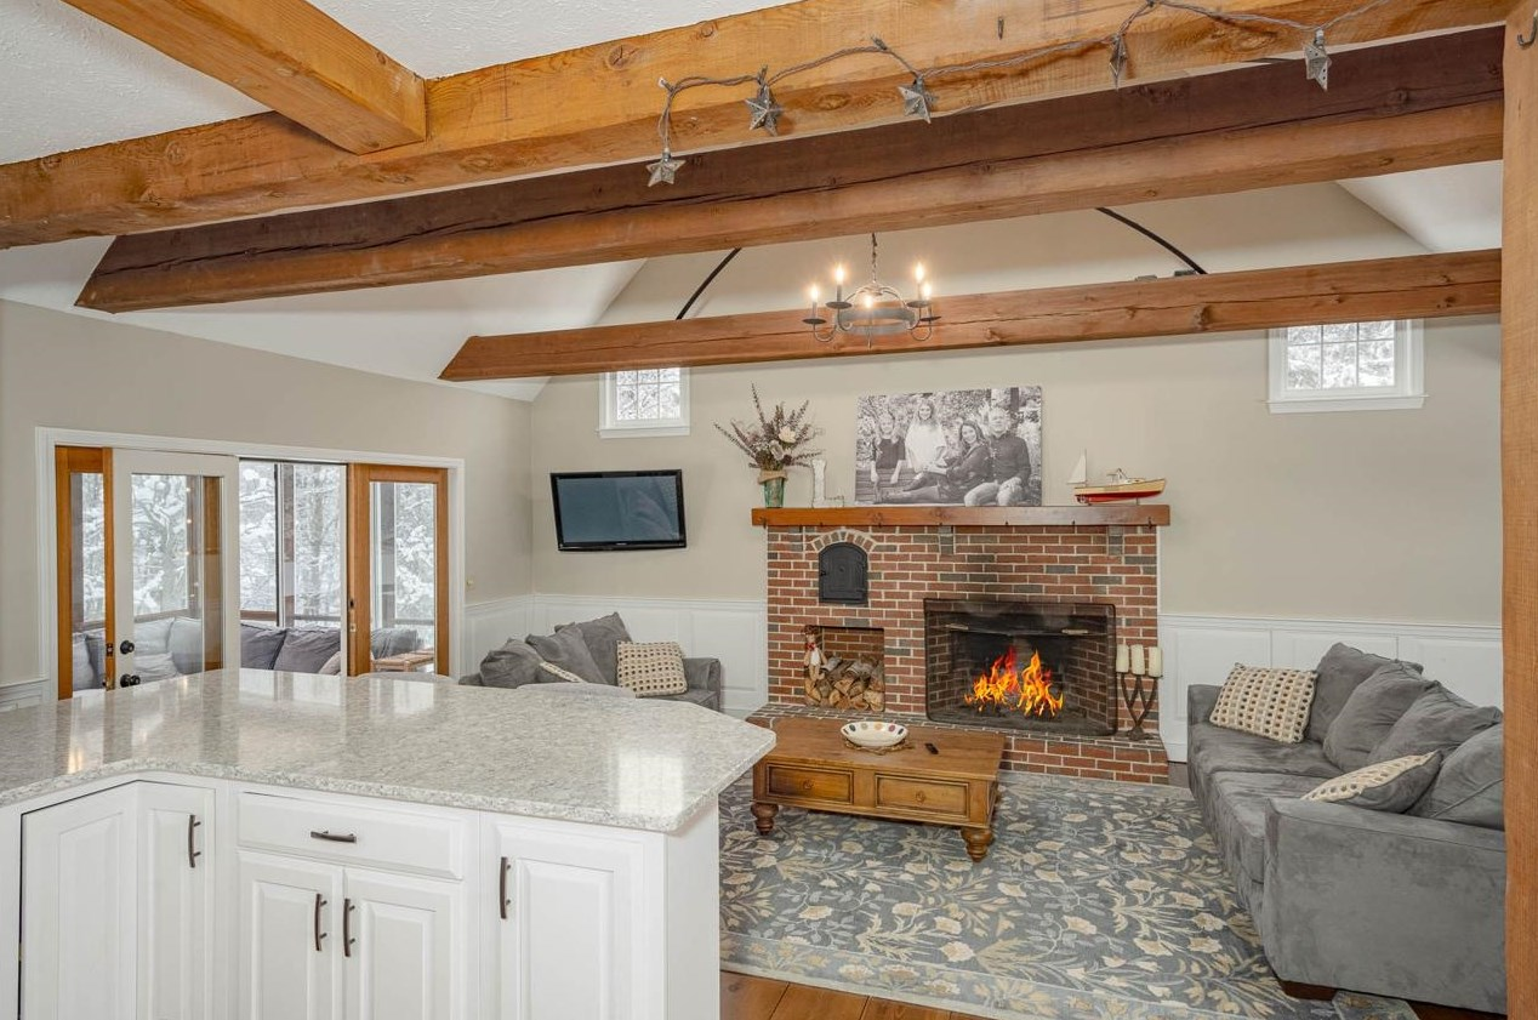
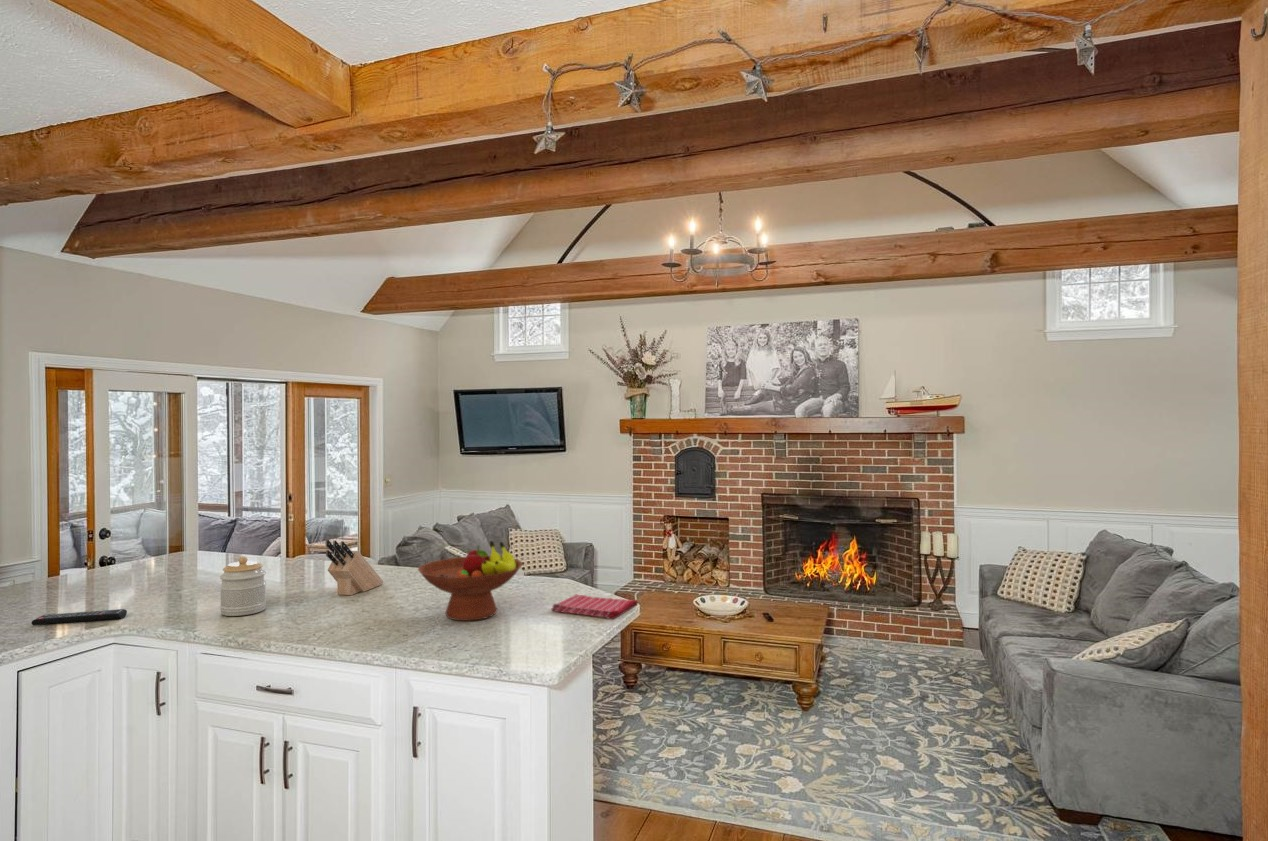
+ knife block [325,539,384,596]
+ dish towel [550,594,639,620]
+ remote control [31,608,128,626]
+ jar [219,555,267,617]
+ fruit bowl [417,540,524,622]
